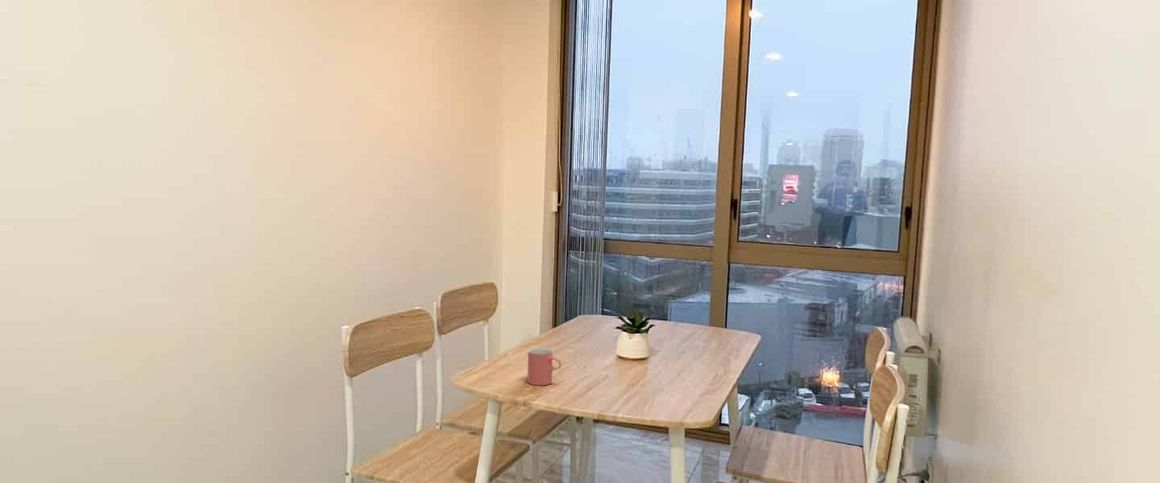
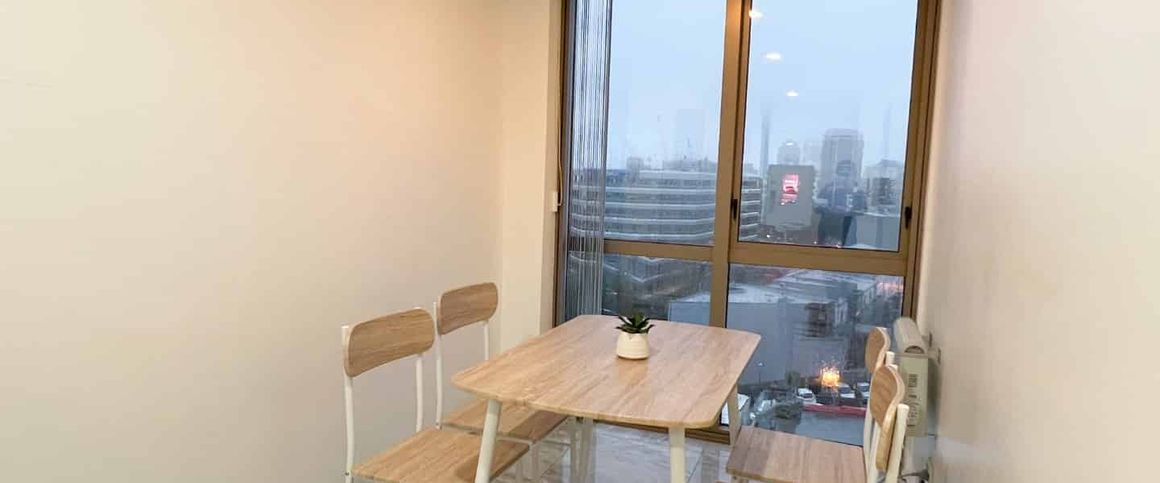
- cup [526,347,562,386]
